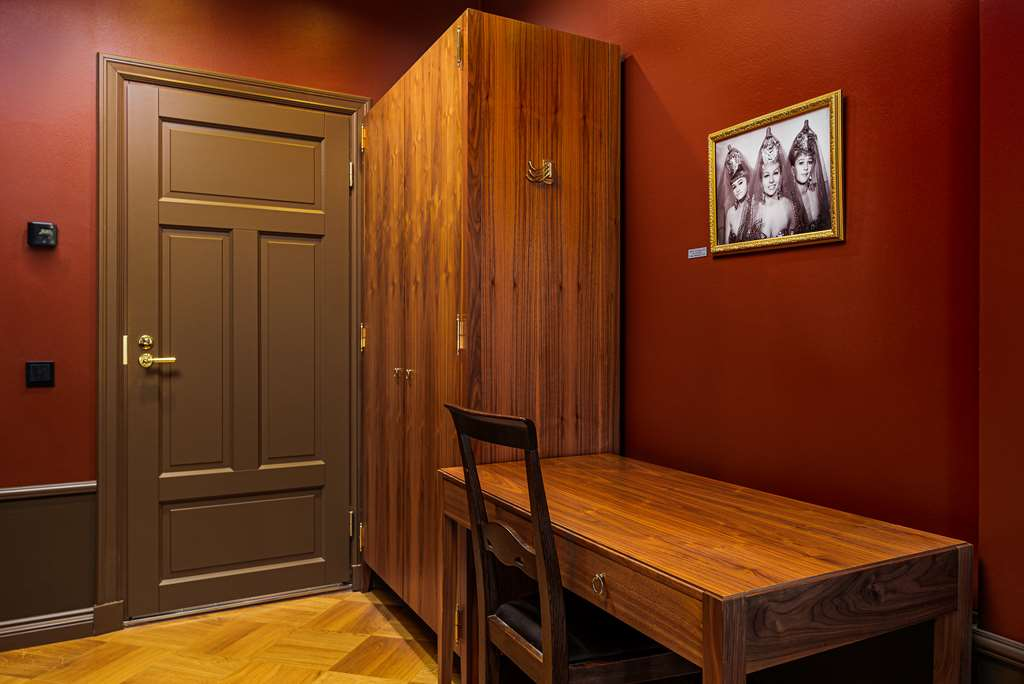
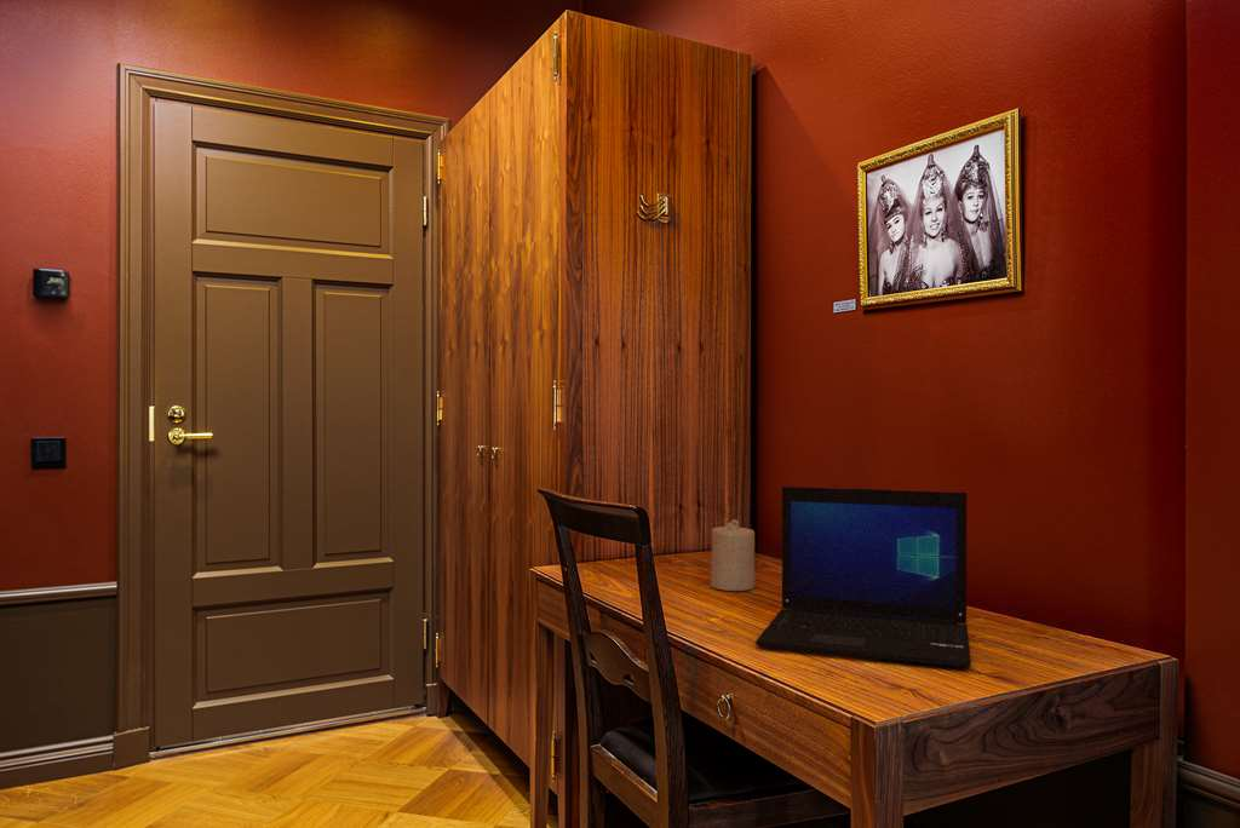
+ laptop [754,485,972,668]
+ candle [710,518,756,592]
